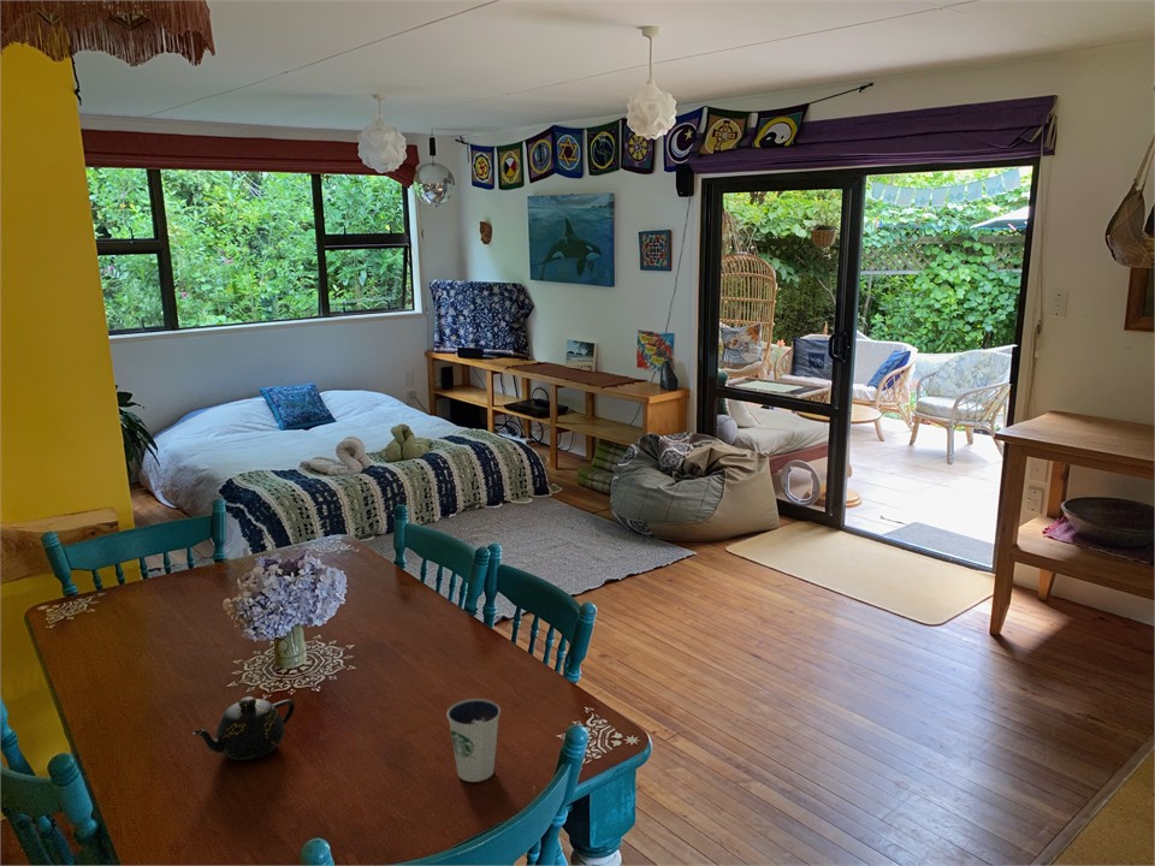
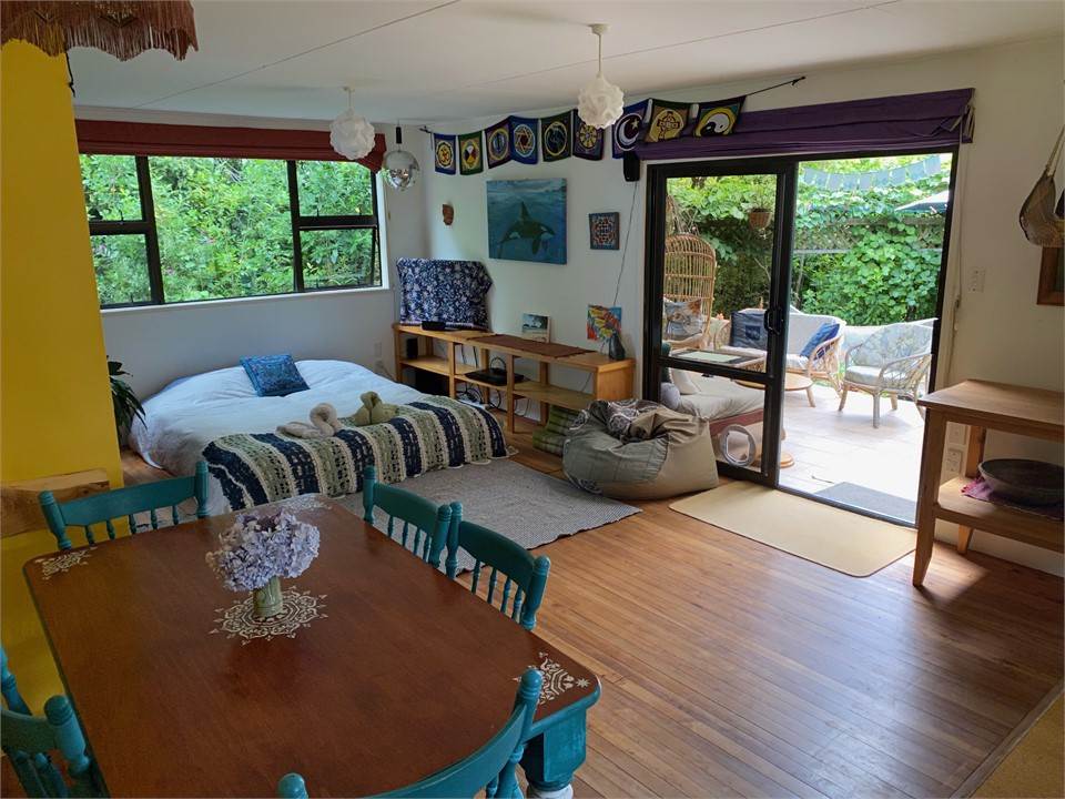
- dixie cup [446,698,502,783]
- teapot [191,695,296,761]
